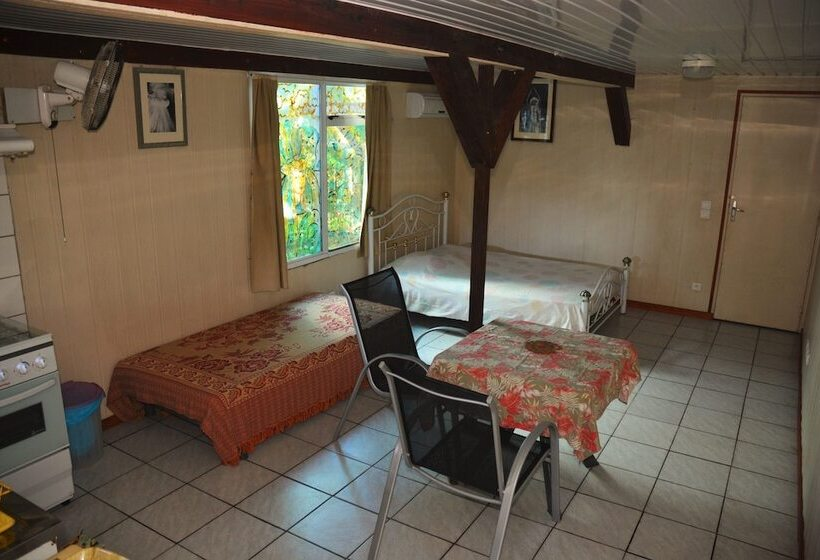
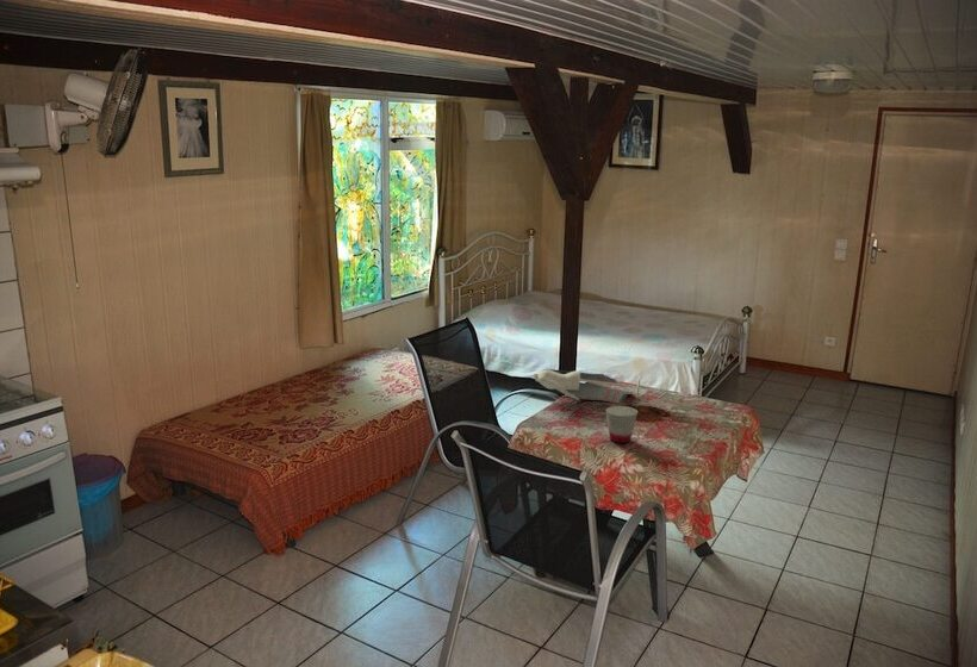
+ cup [604,405,639,444]
+ shawl [533,368,641,405]
